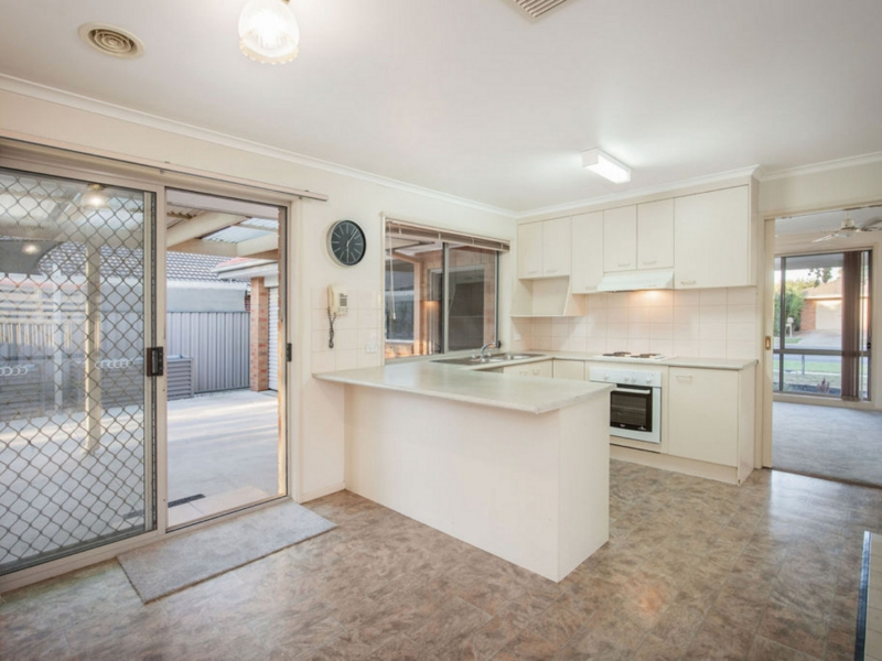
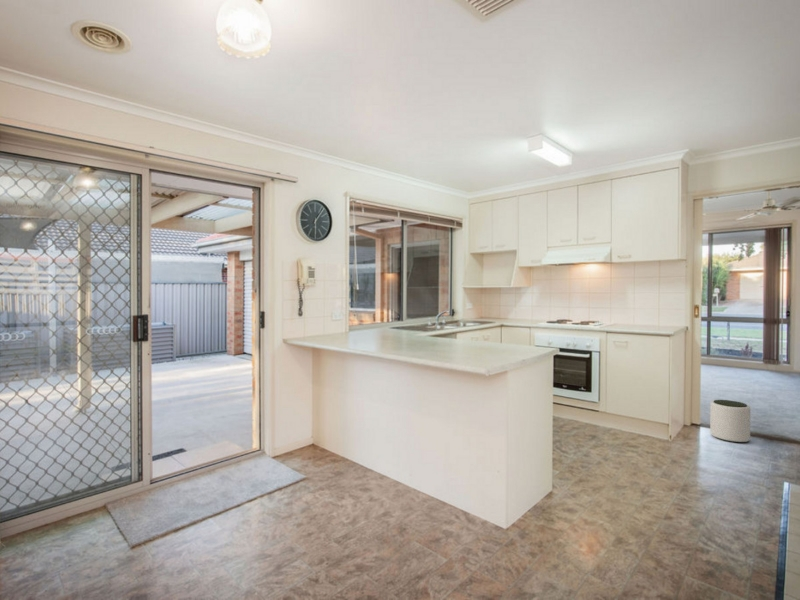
+ plant pot [709,399,751,443]
